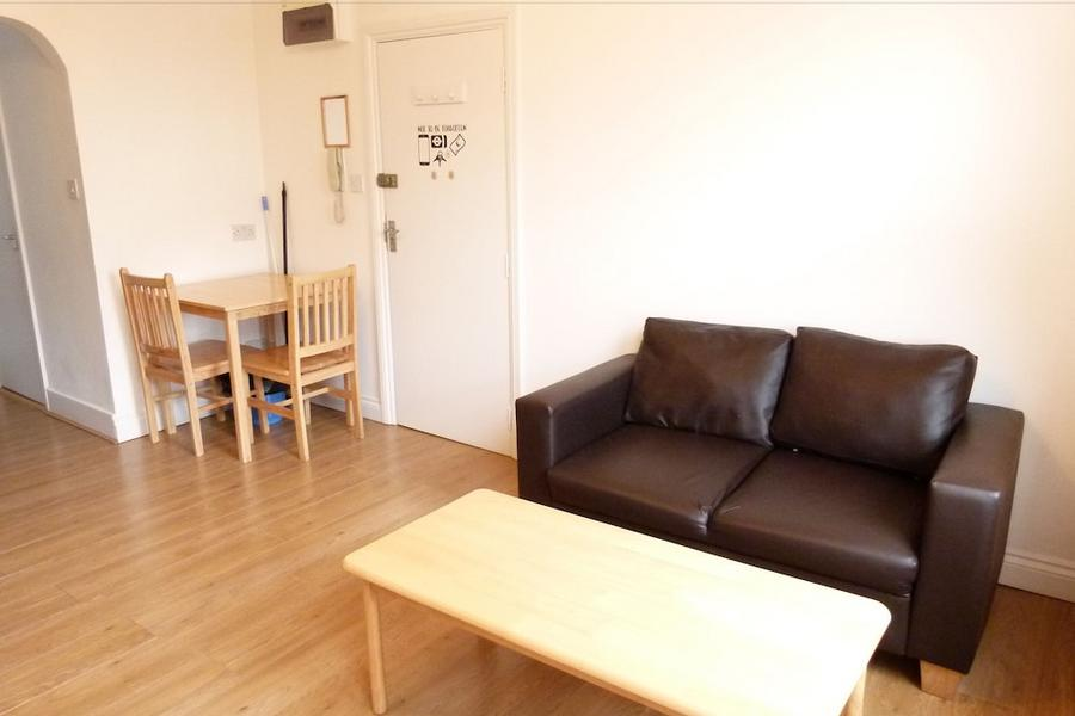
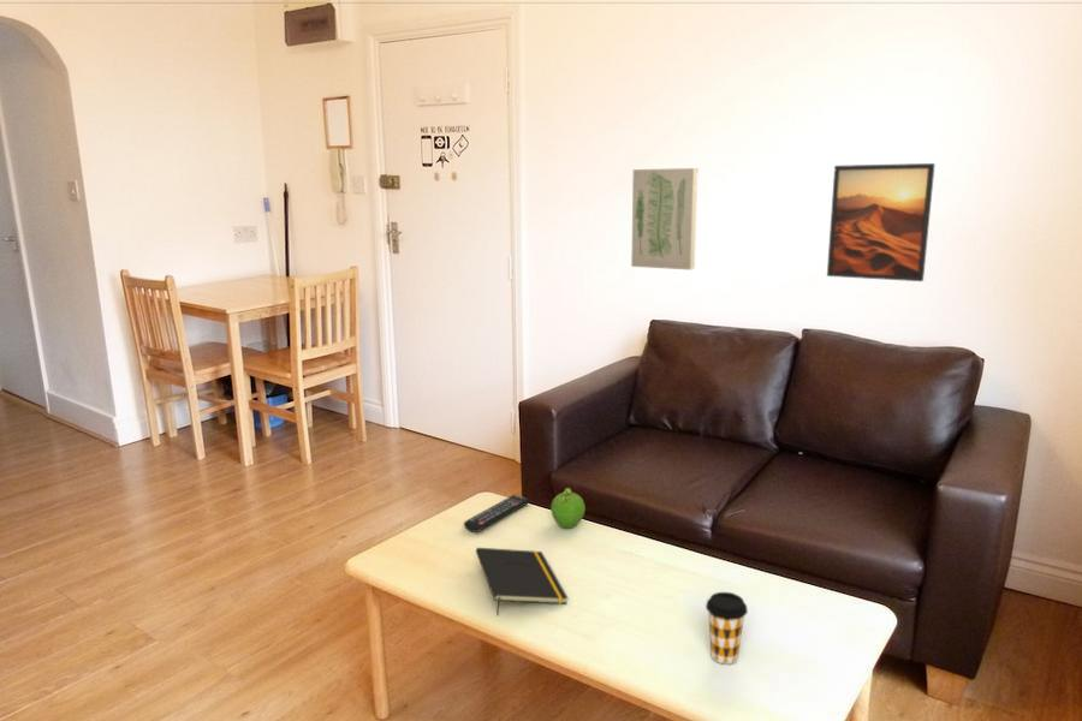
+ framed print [826,162,937,282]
+ remote control [463,494,531,534]
+ fruit [549,487,587,530]
+ notepad [475,547,569,616]
+ coffee cup [705,591,749,666]
+ wall art [630,167,698,272]
